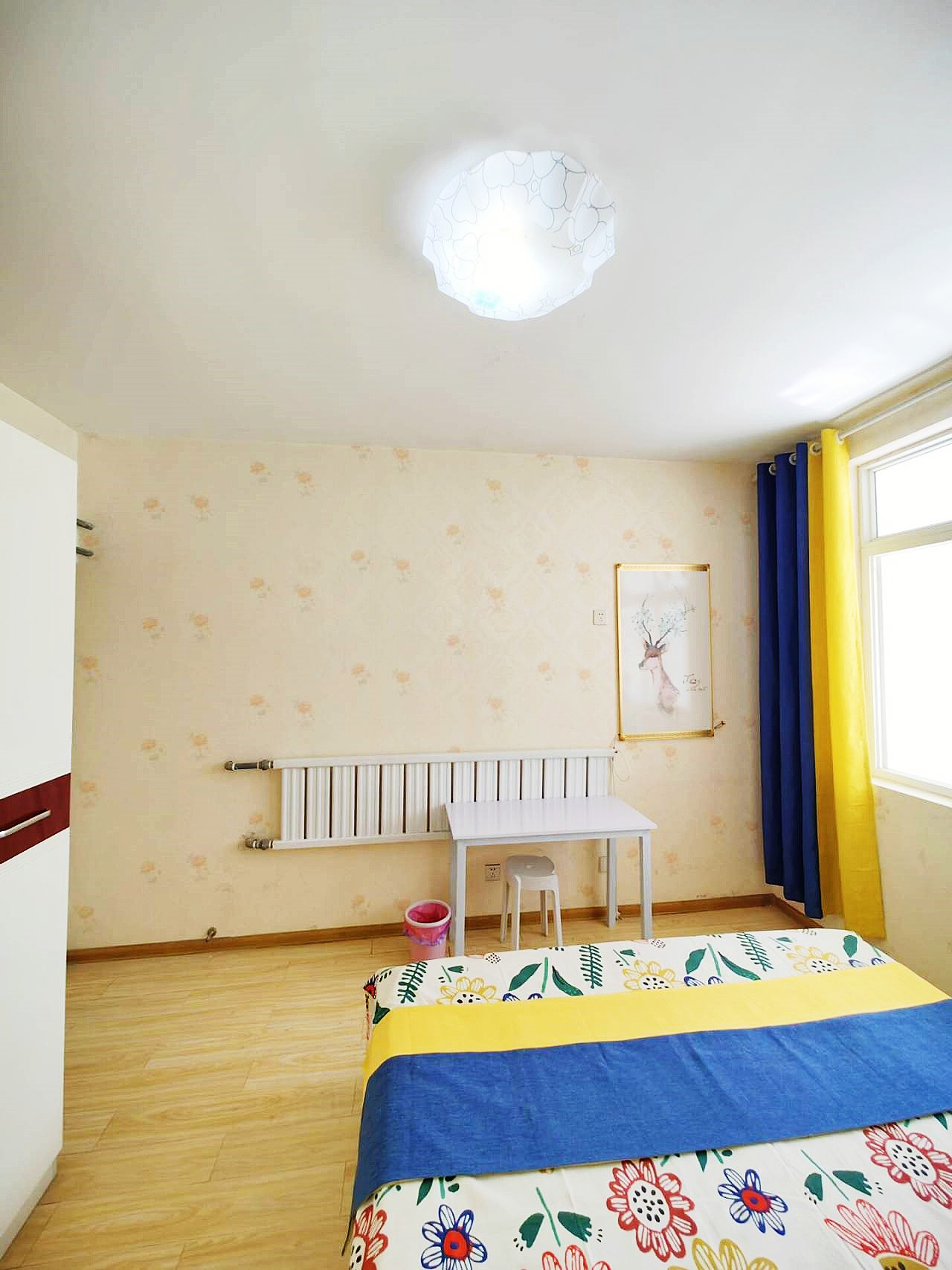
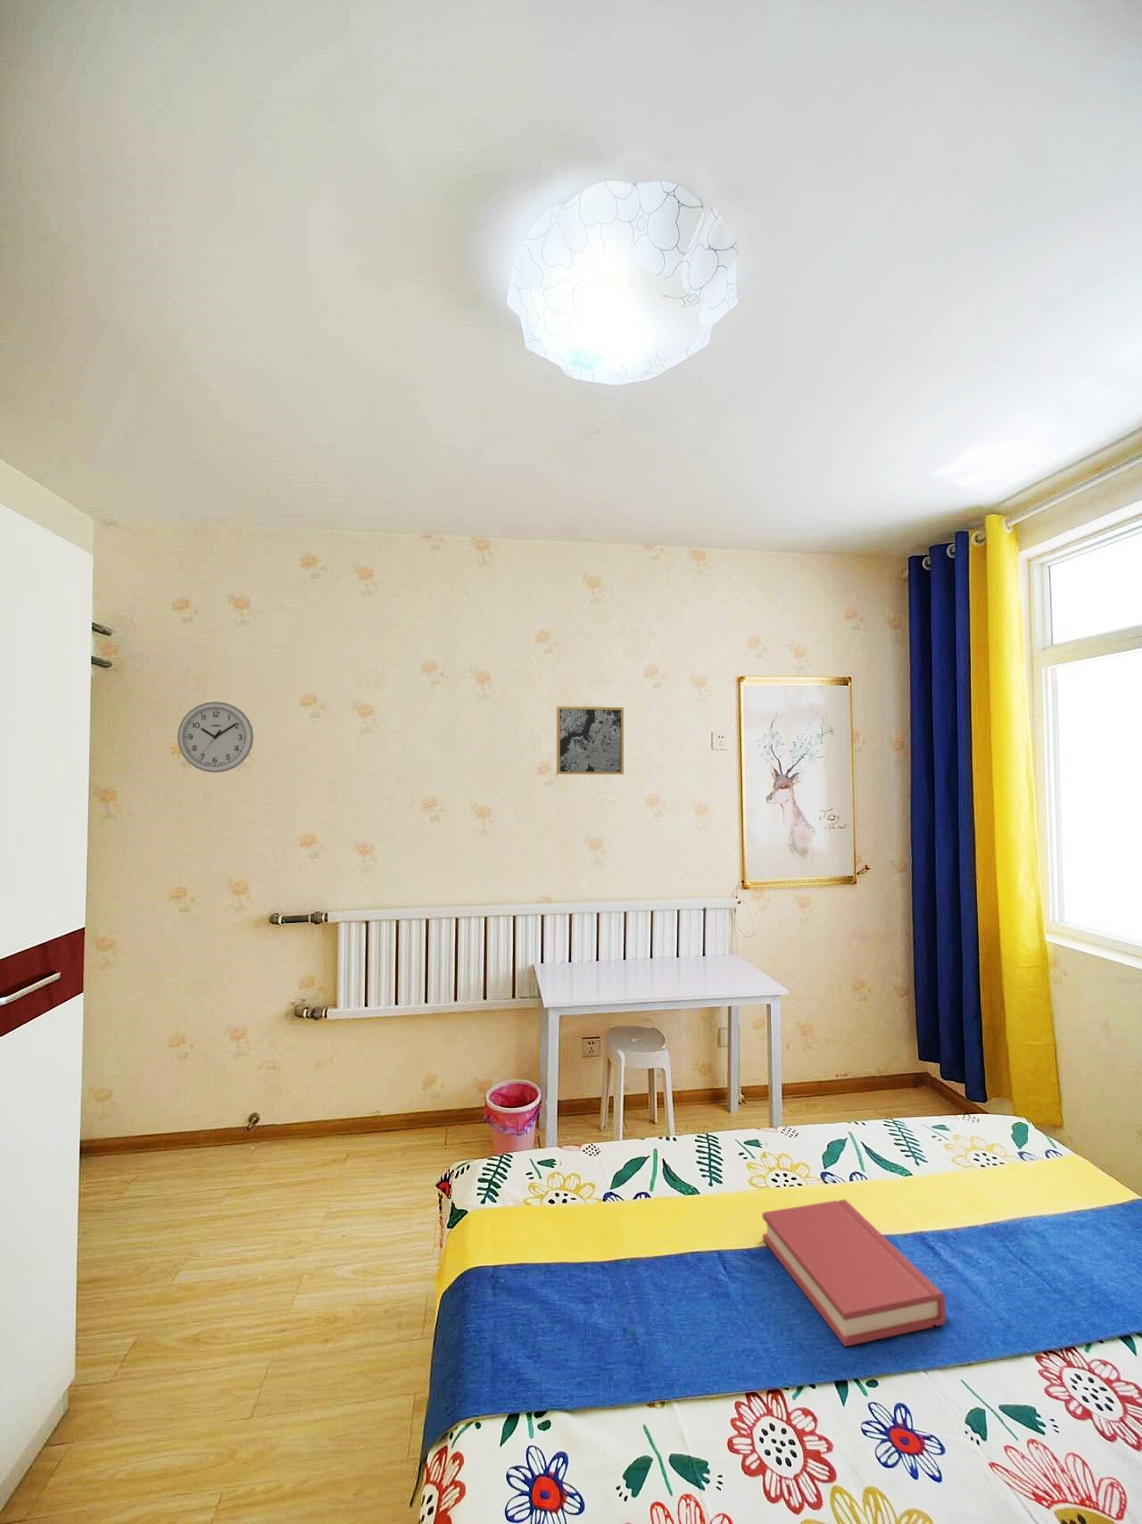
+ hardback book [762,1198,946,1348]
+ wall clock [176,701,254,773]
+ wall art [555,706,625,775]
